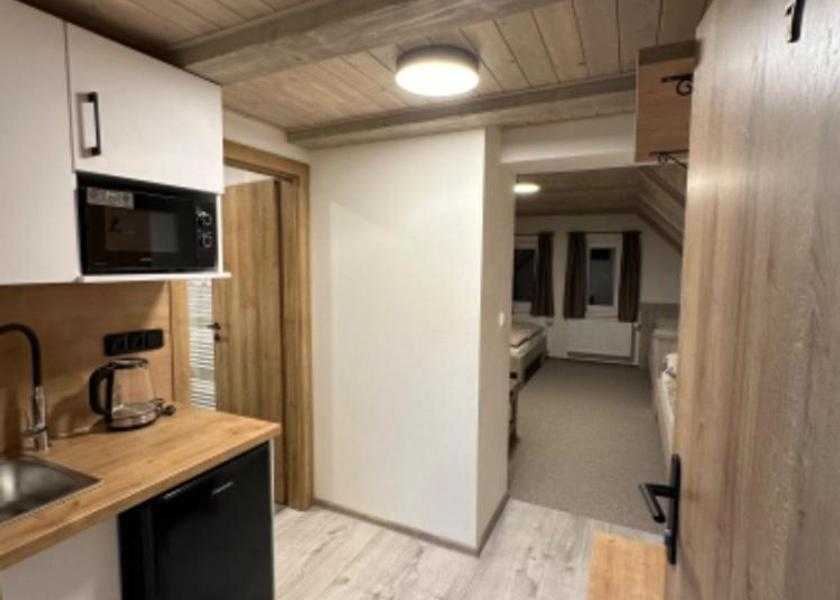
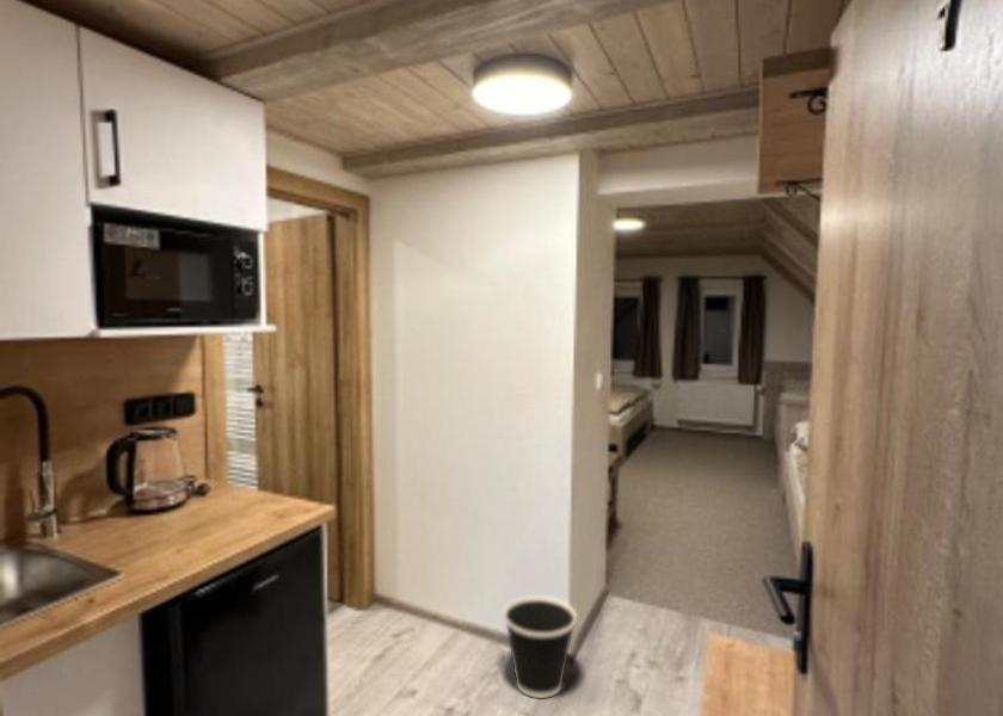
+ wastebasket [503,594,578,699]
